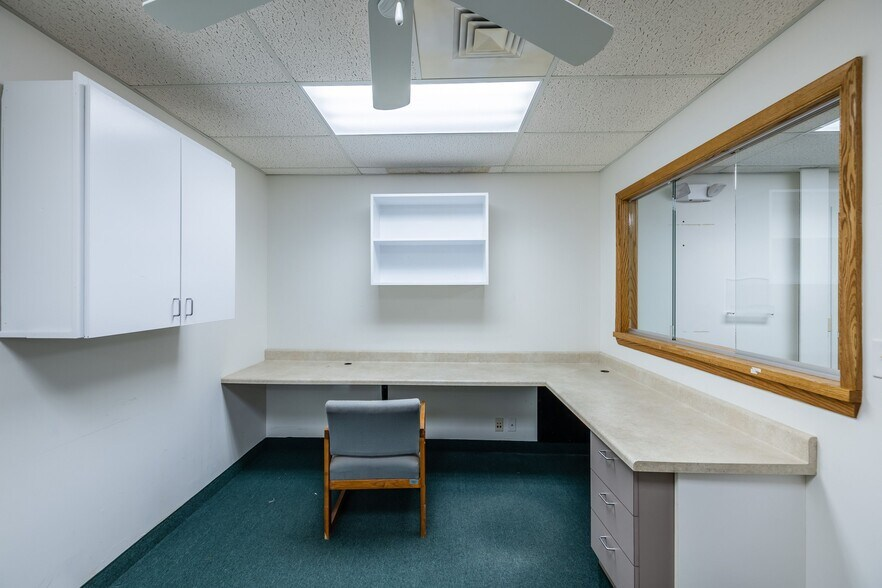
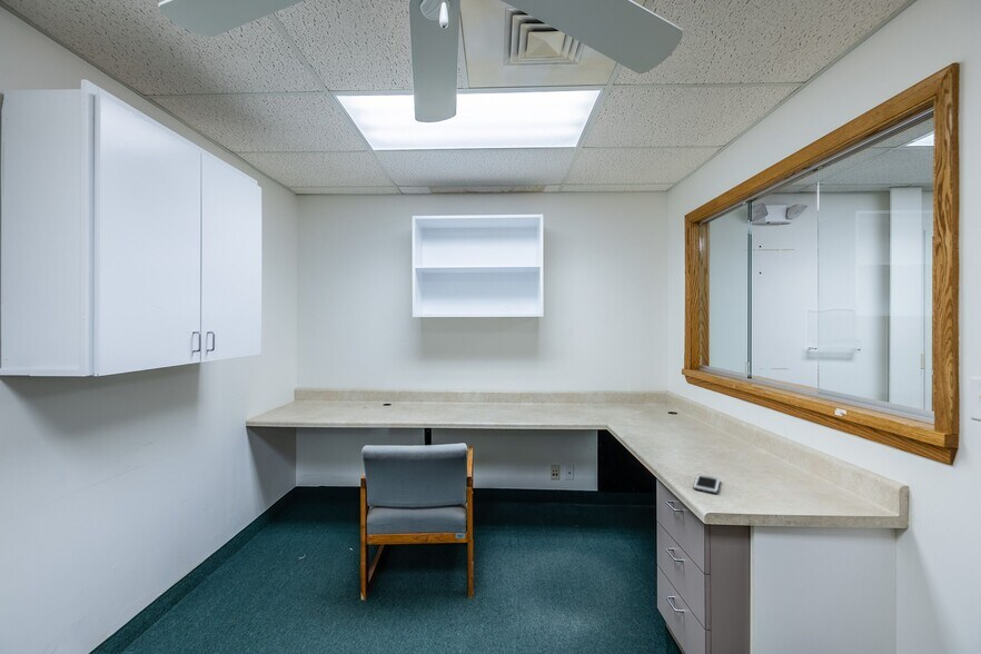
+ cell phone [692,474,721,495]
